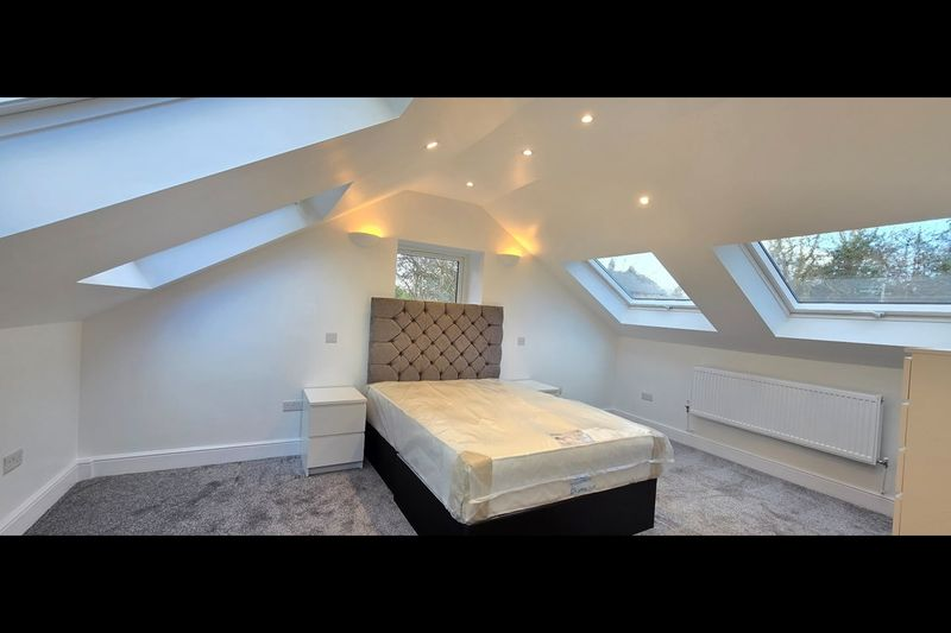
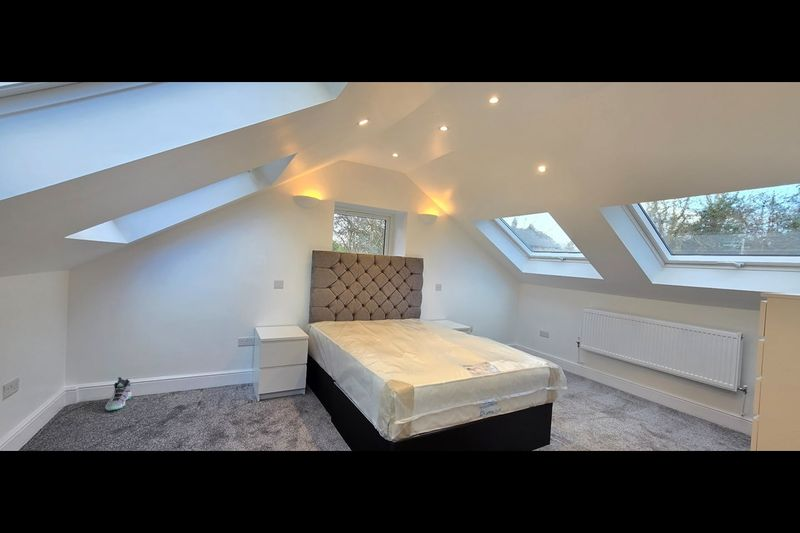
+ sneaker [105,376,132,412]
